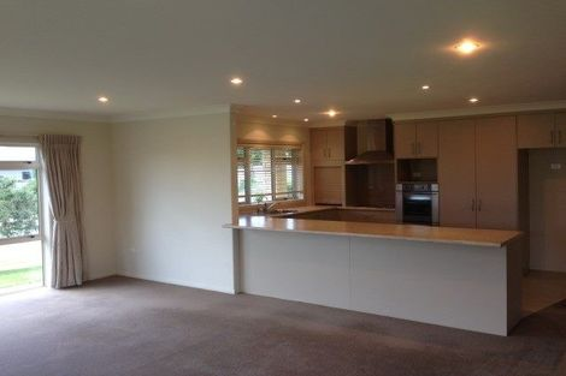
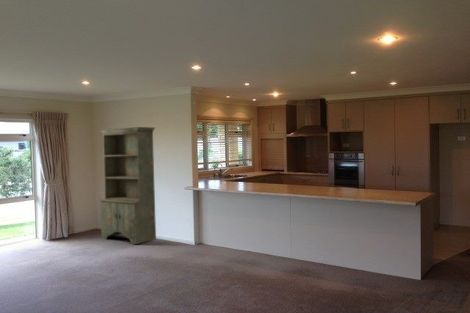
+ bookshelf [98,126,157,245]
